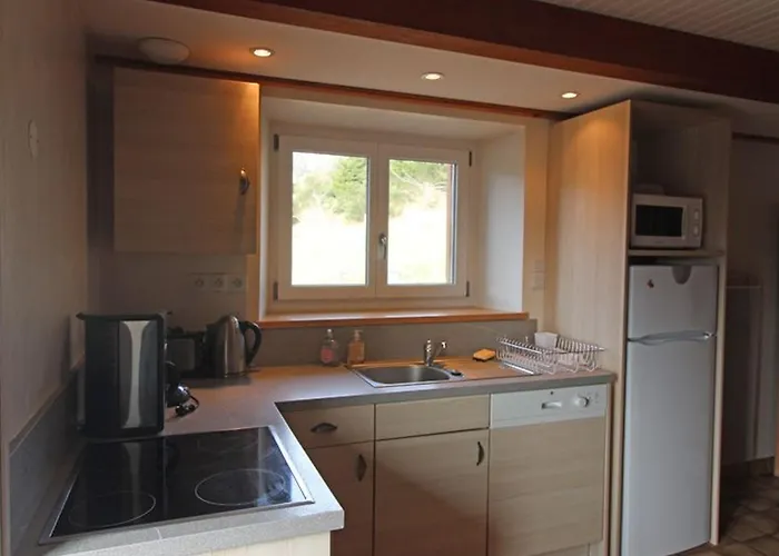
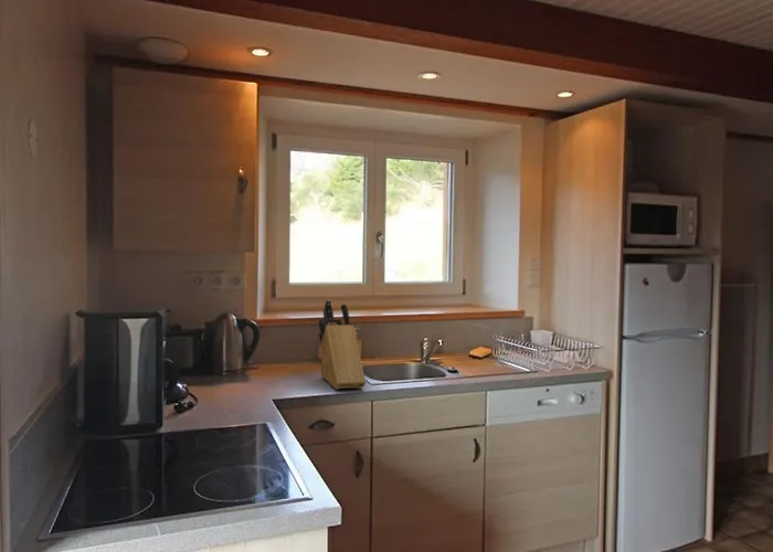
+ knife block [318,299,367,391]
